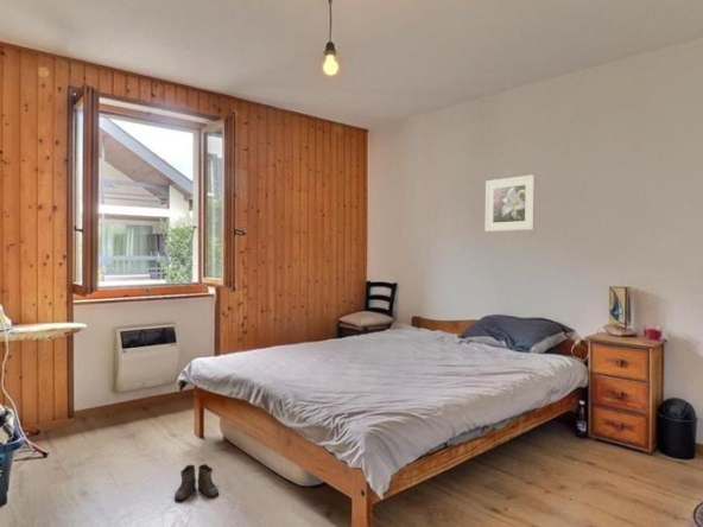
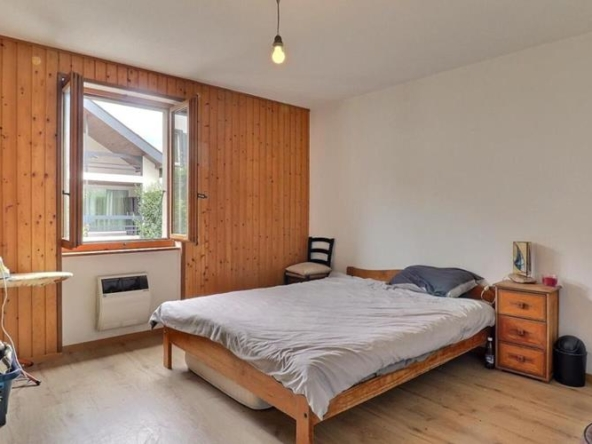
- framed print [484,173,536,233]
- boots [173,463,220,502]
